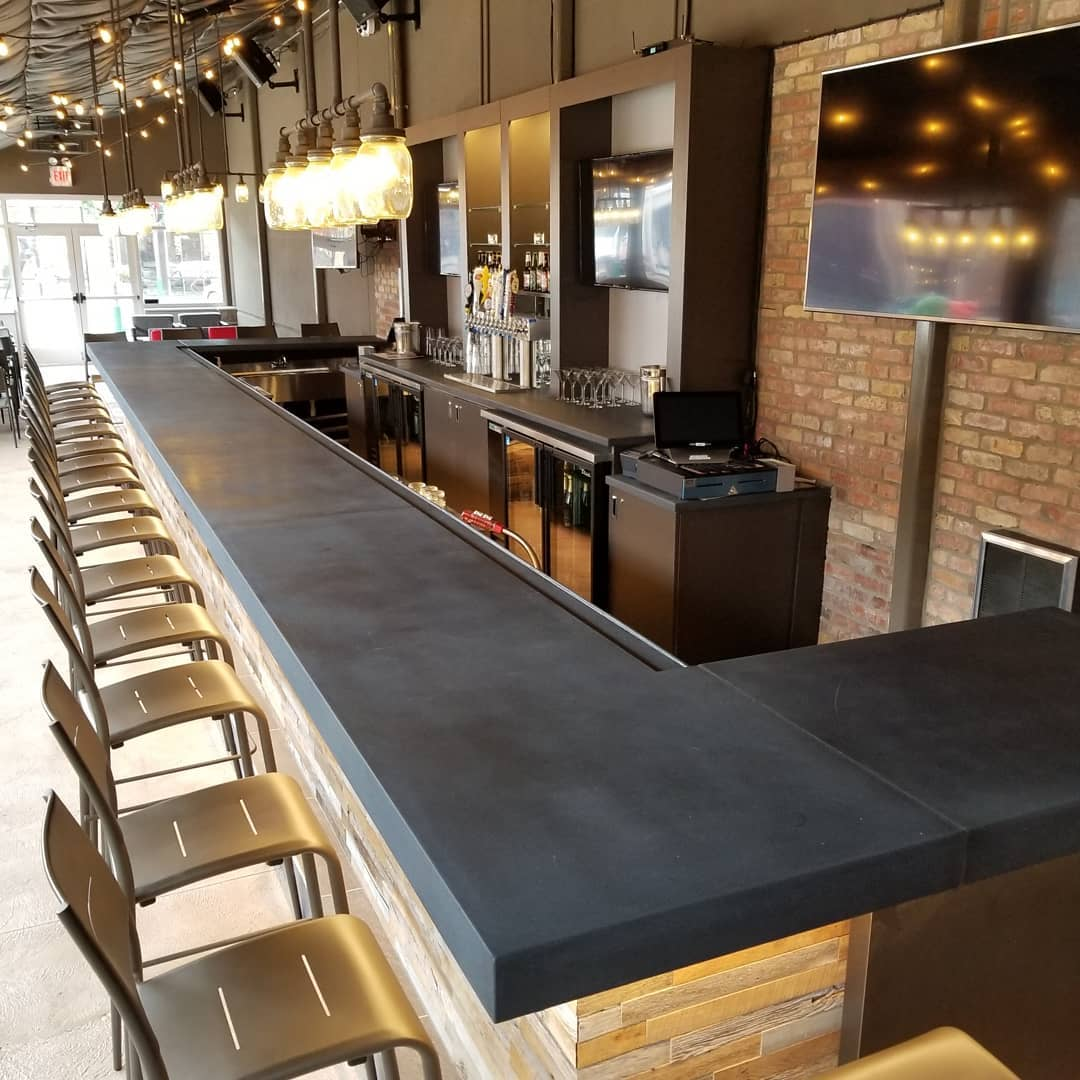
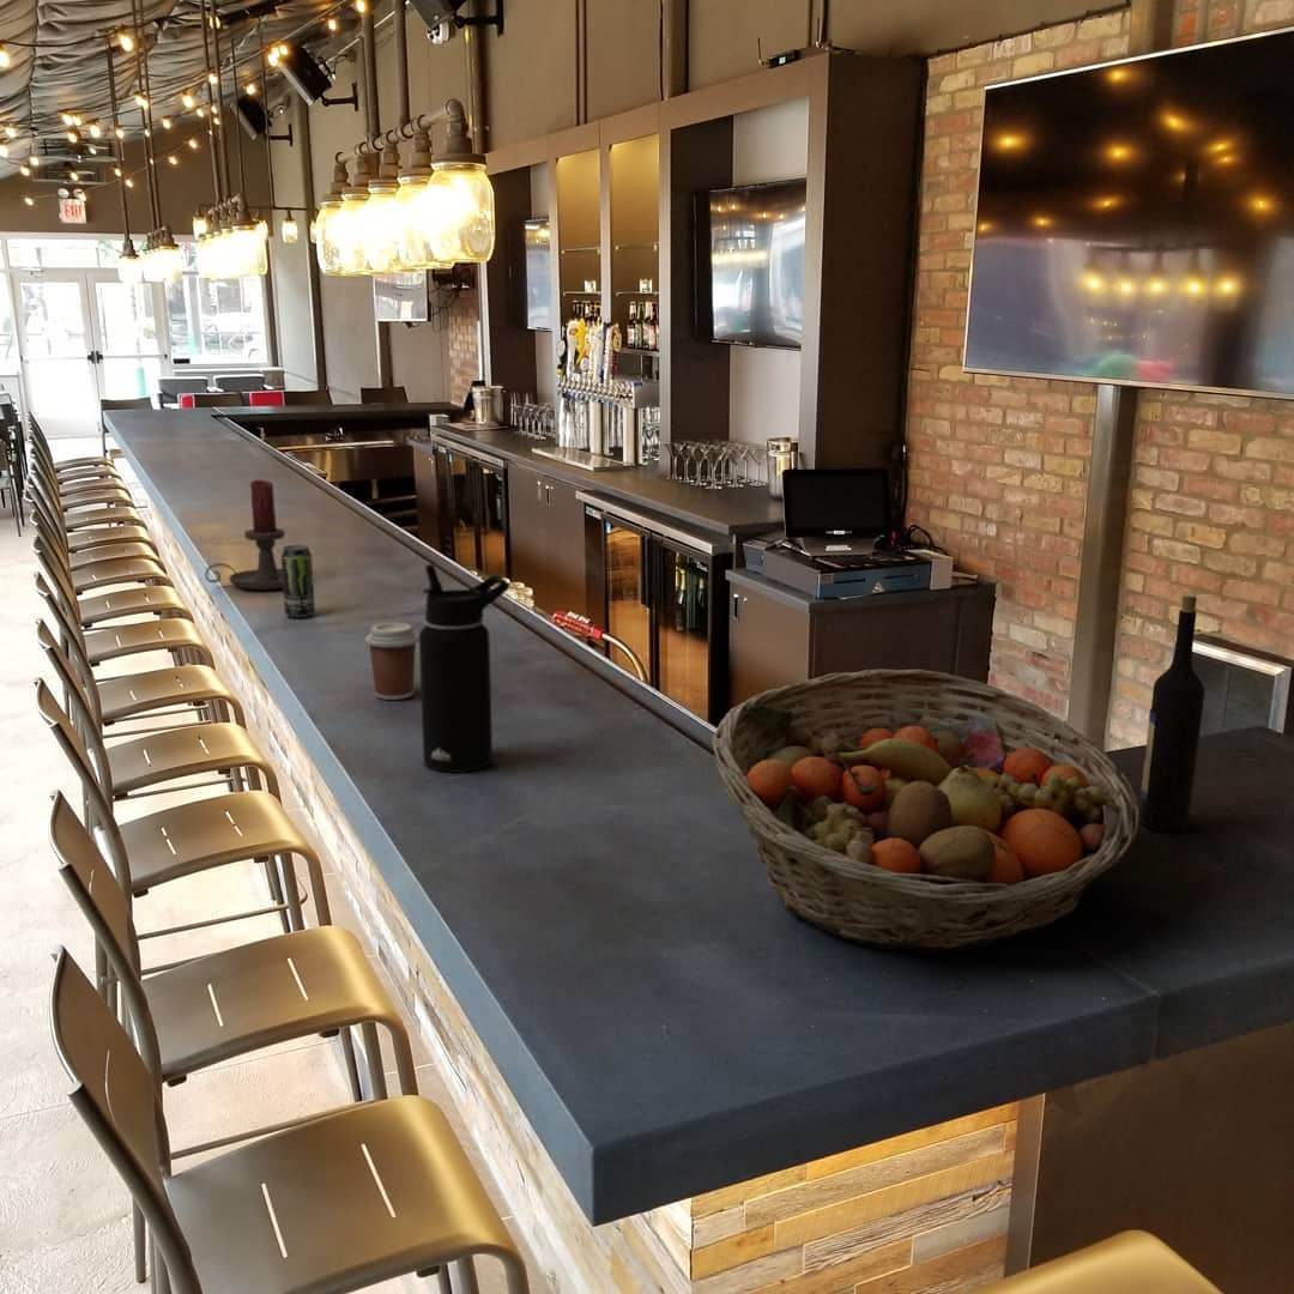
+ fruit basket [712,669,1141,954]
+ candle holder [204,479,286,591]
+ beverage can [280,544,316,618]
+ coffee cup [364,622,419,701]
+ water bottle [418,563,512,774]
+ wine bottle [1138,595,1205,833]
